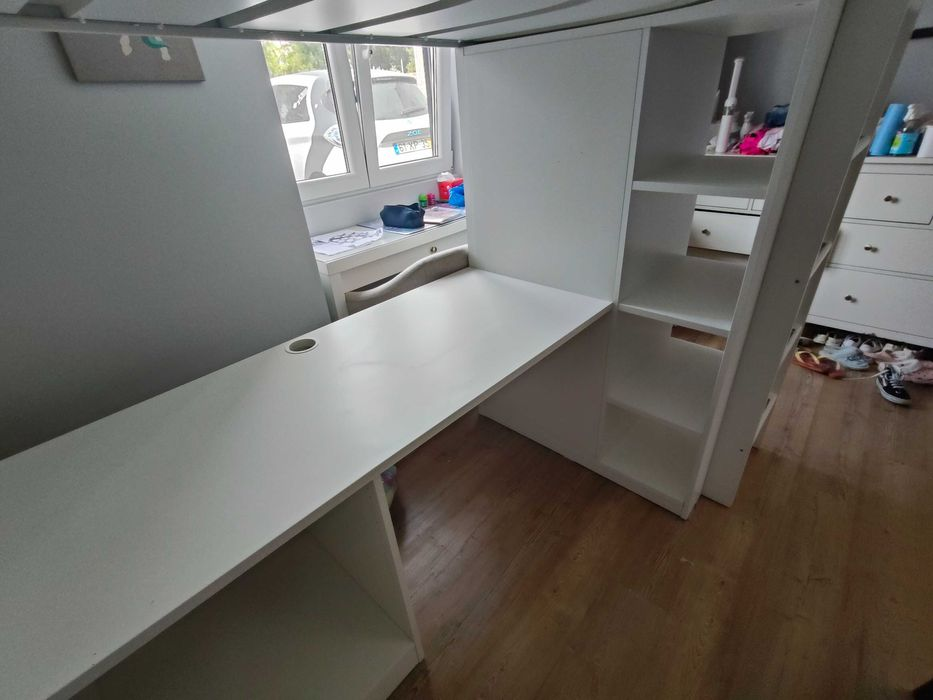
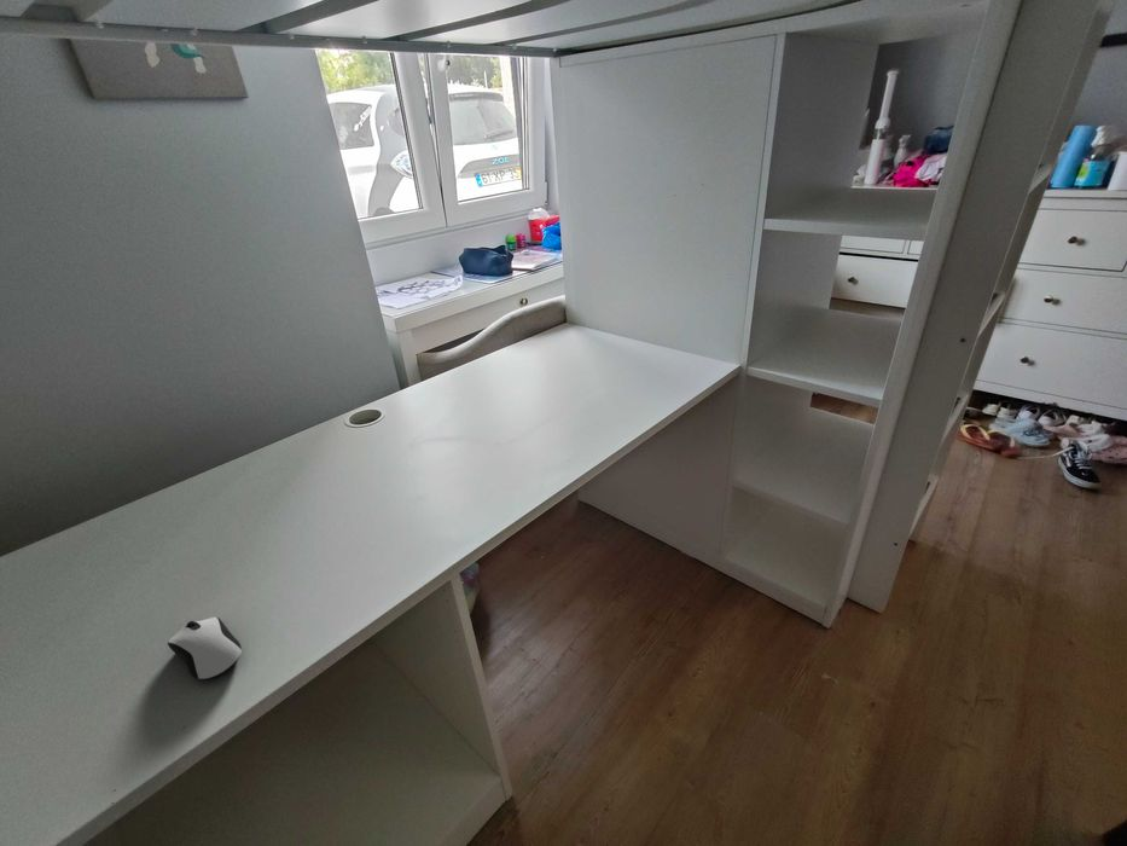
+ computer mouse [167,616,243,680]
